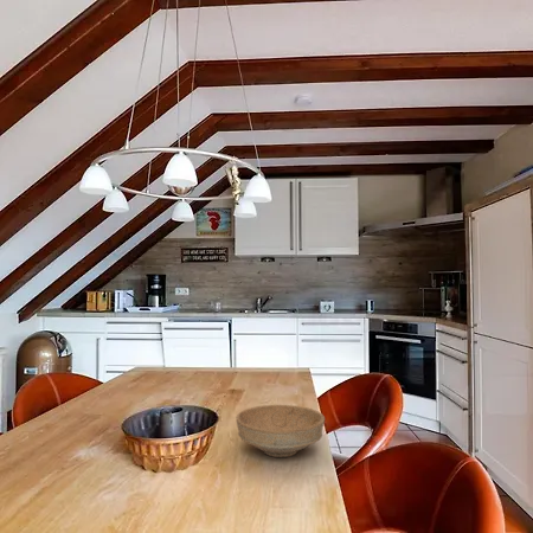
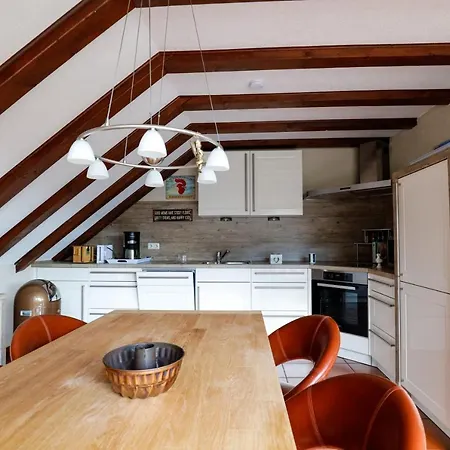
- bowl [235,404,326,458]
